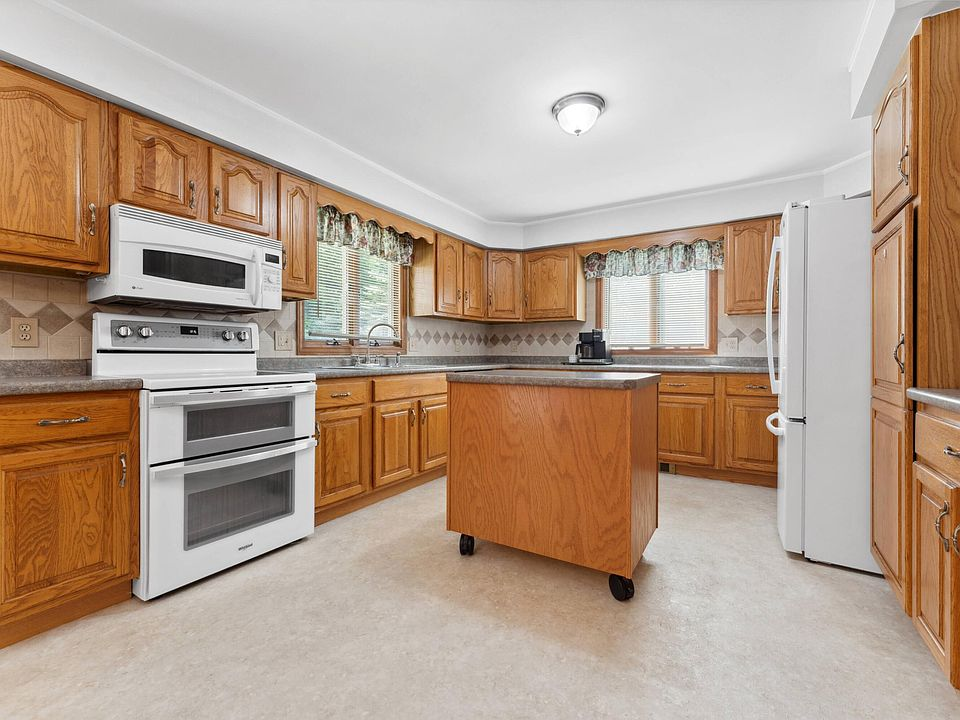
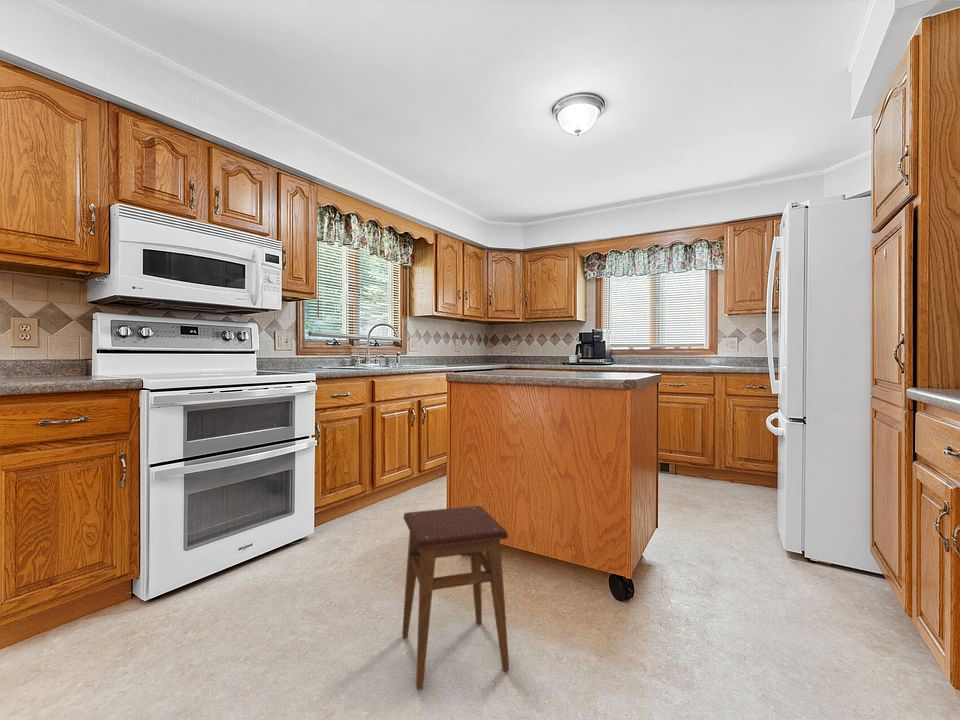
+ stool [401,505,510,690]
